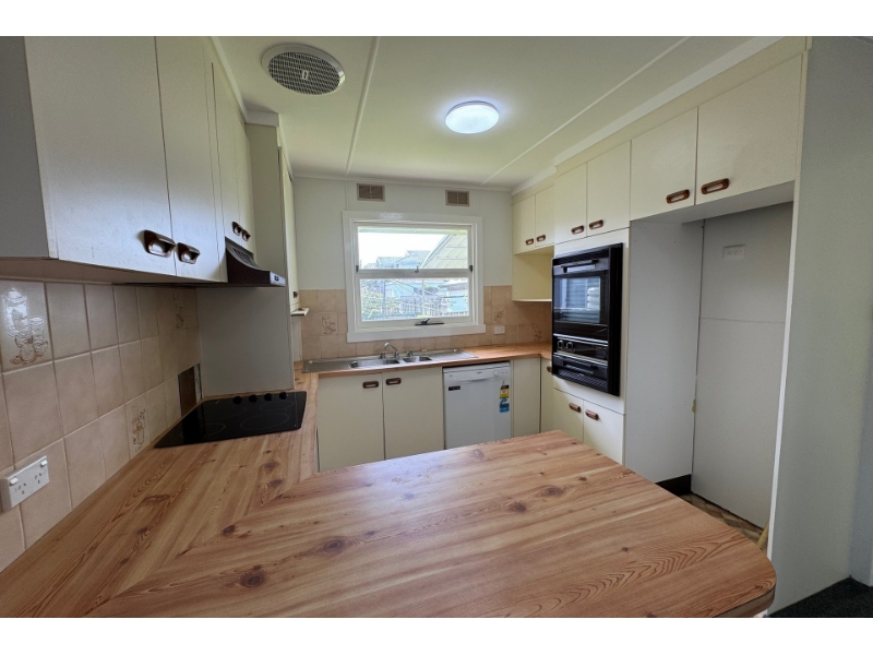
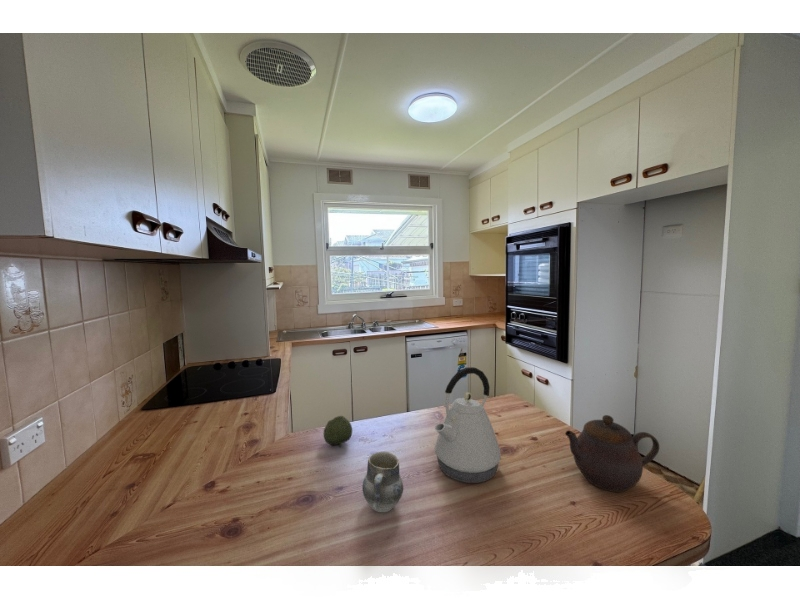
+ kettle [434,366,502,484]
+ teapot [564,414,660,493]
+ fruit [323,415,353,448]
+ cup [362,450,404,513]
